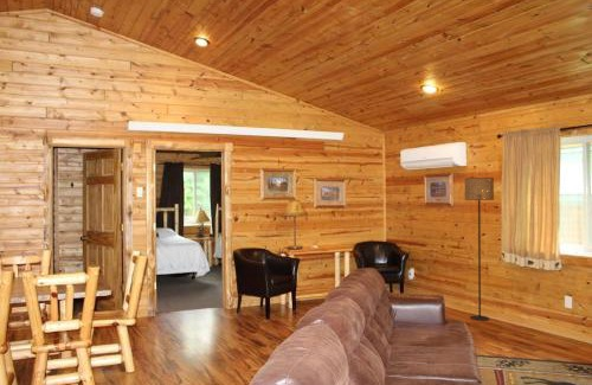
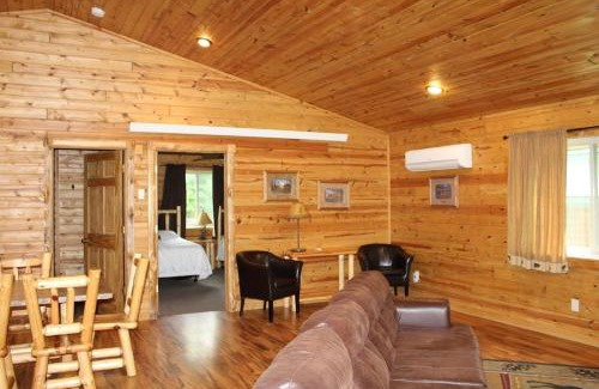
- floor lamp [464,177,495,322]
